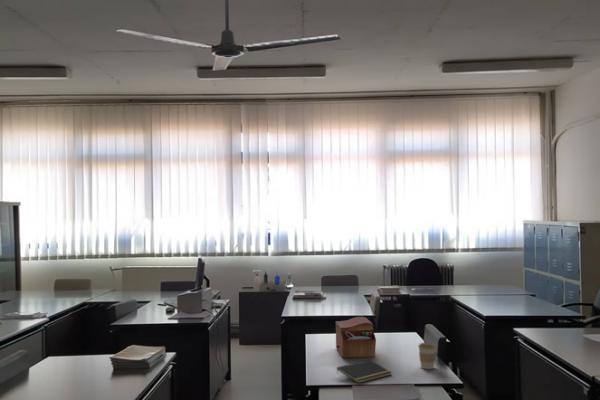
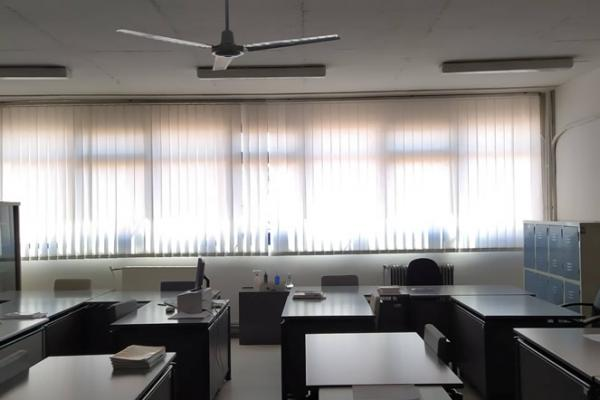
- notepad [336,359,393,384]
- coffee cup [417,342,437,370]
- sewing box [335,316,377,359]
